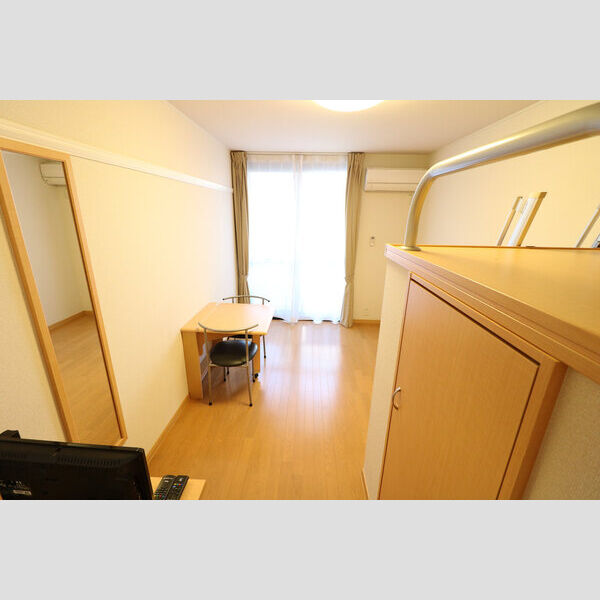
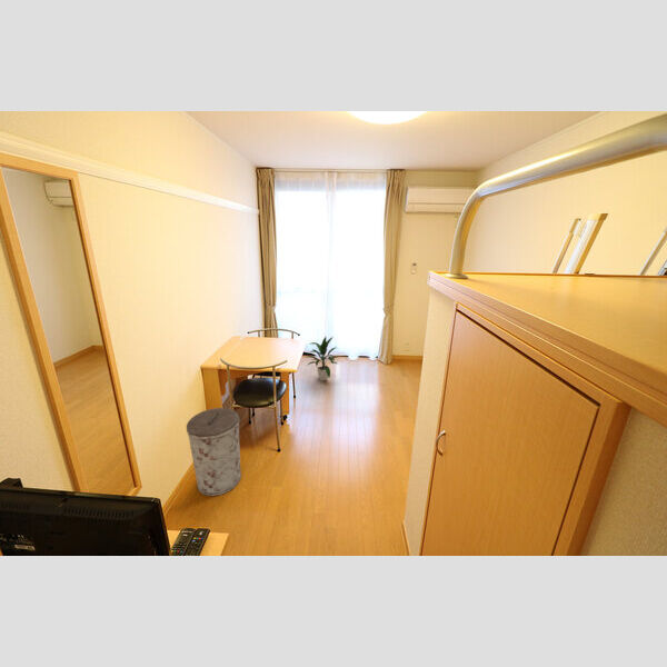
+ indoor plant [303,336,340,381]
+ trash can [186,407,242,497]
